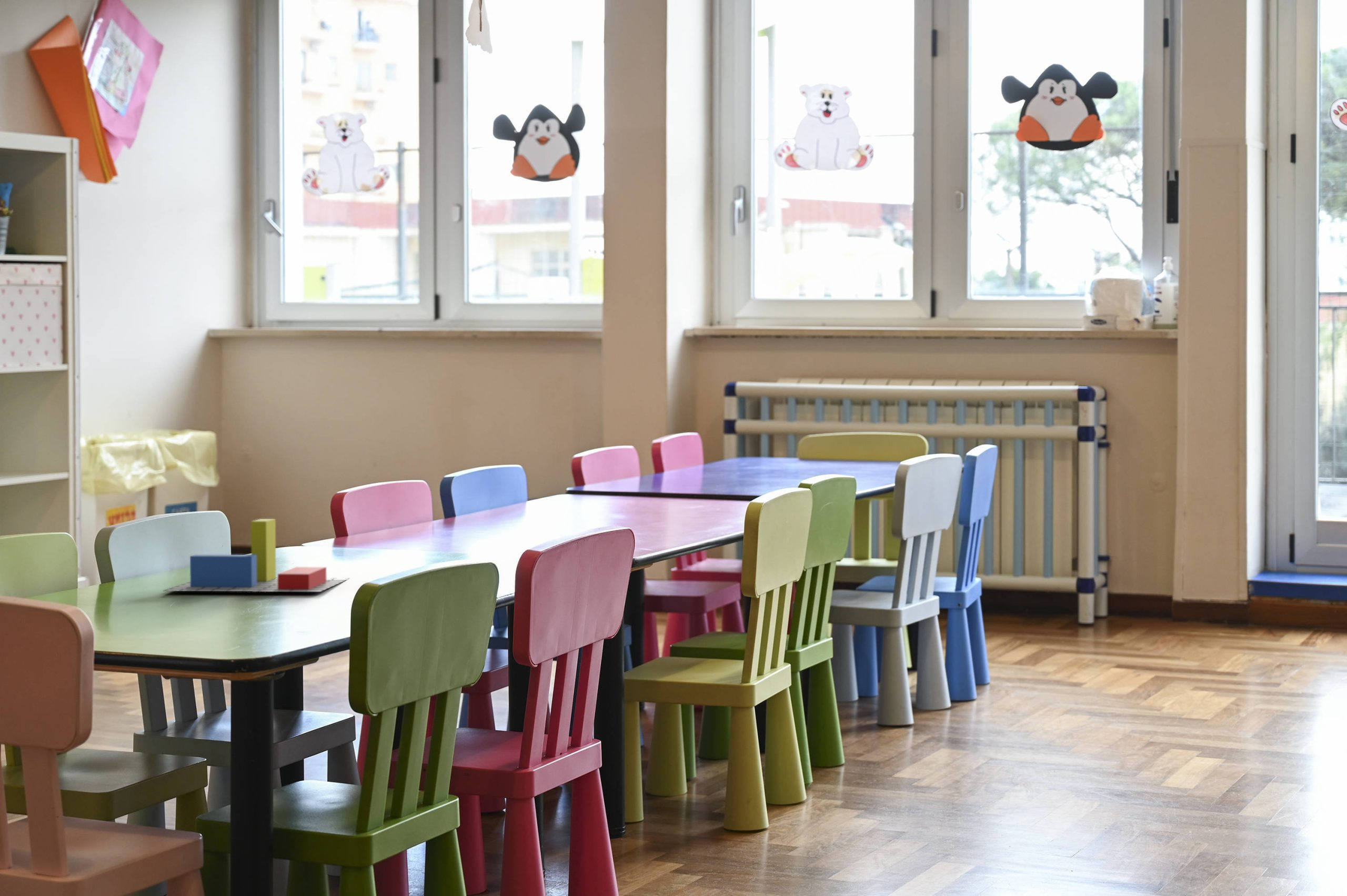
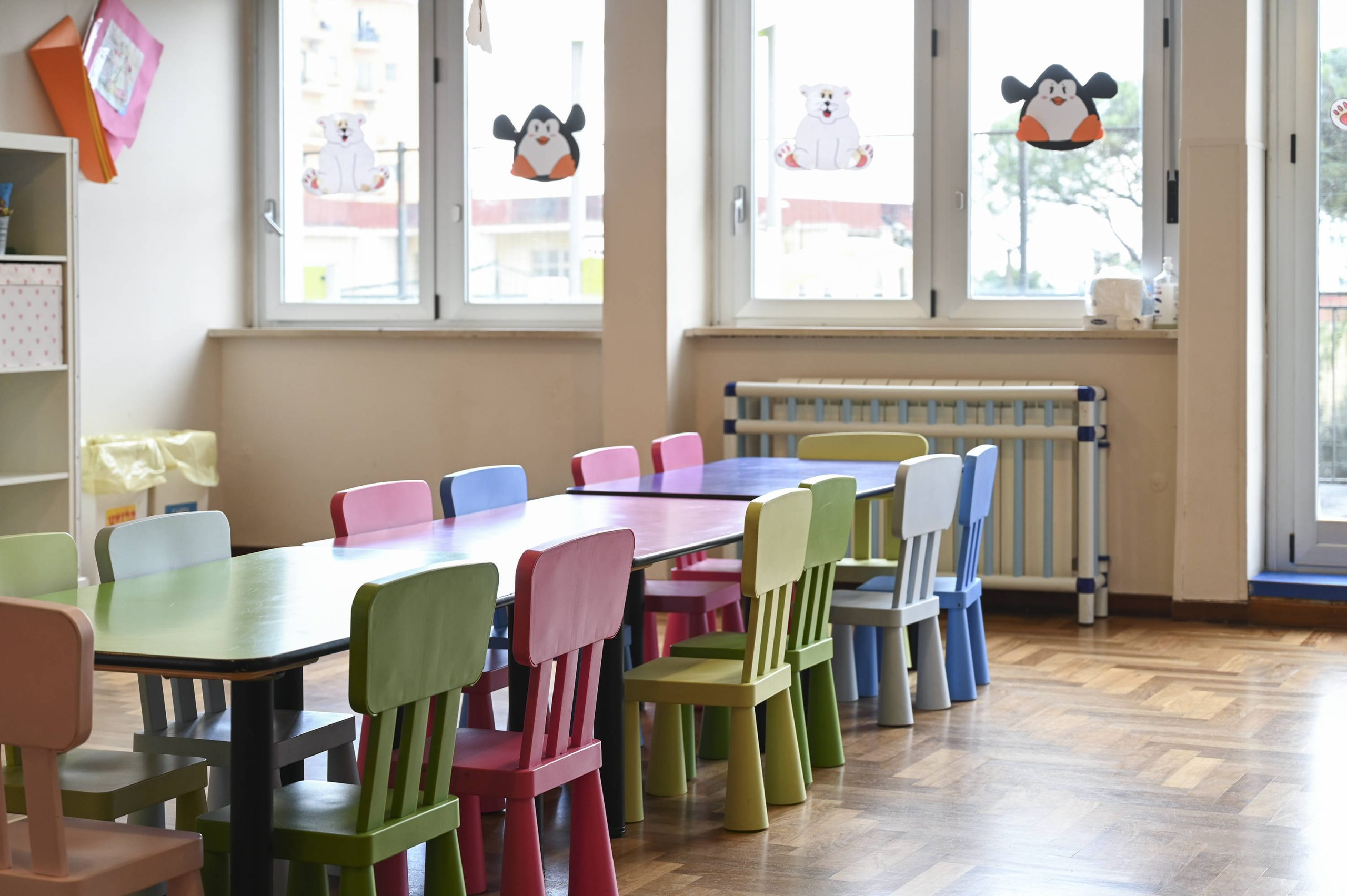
- toy blocks [162,518,350,592]
